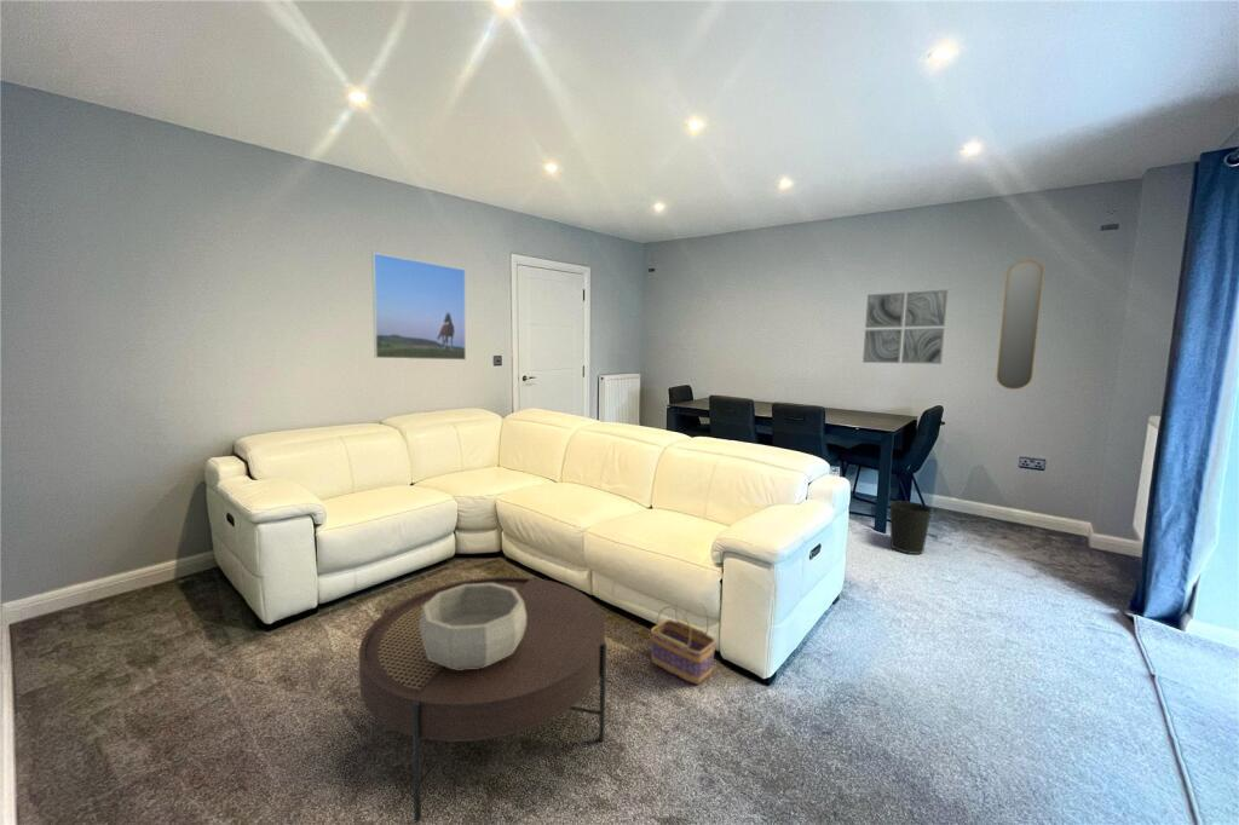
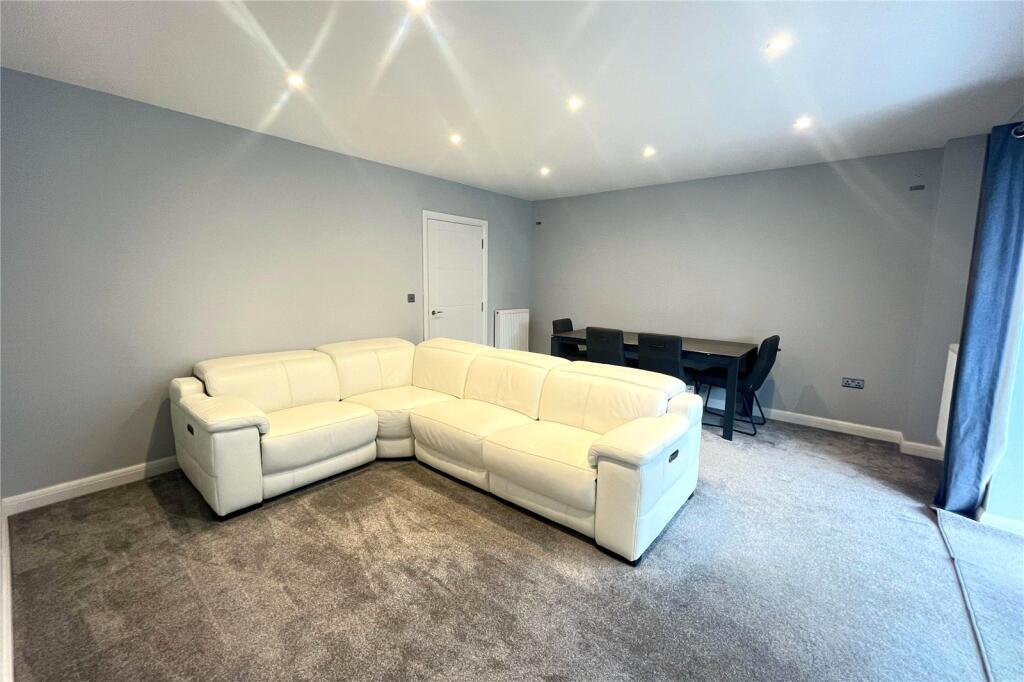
- decorative bowl [420,583,526,670]
- home mirror [995,259,1045,391]
- coffee table [358,576,607,823]
- basket [650,602,716,686]
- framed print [370,252,467,362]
- wastebasket [888,500,934,555]
- wall art [861,289,949,365]
